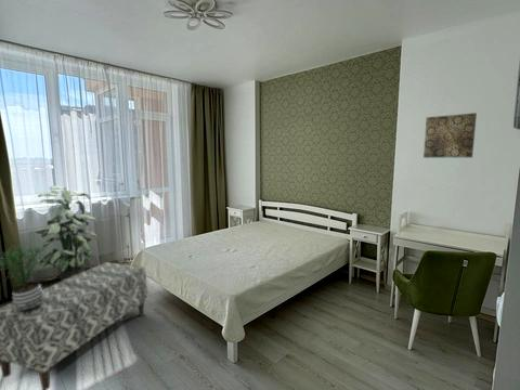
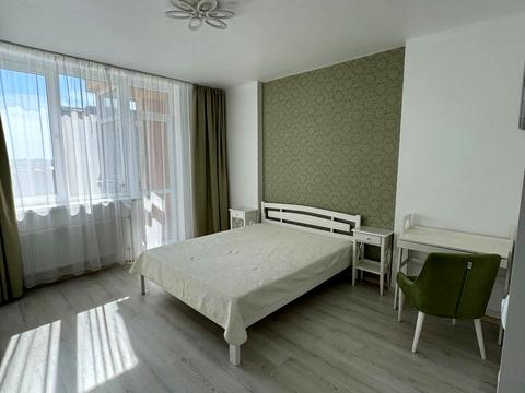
- indoor plant [32,185,99,282]
- bench [0,261,148,390]
- potted plant [0,242,49,312]
- wall art [422,112,478,159]
